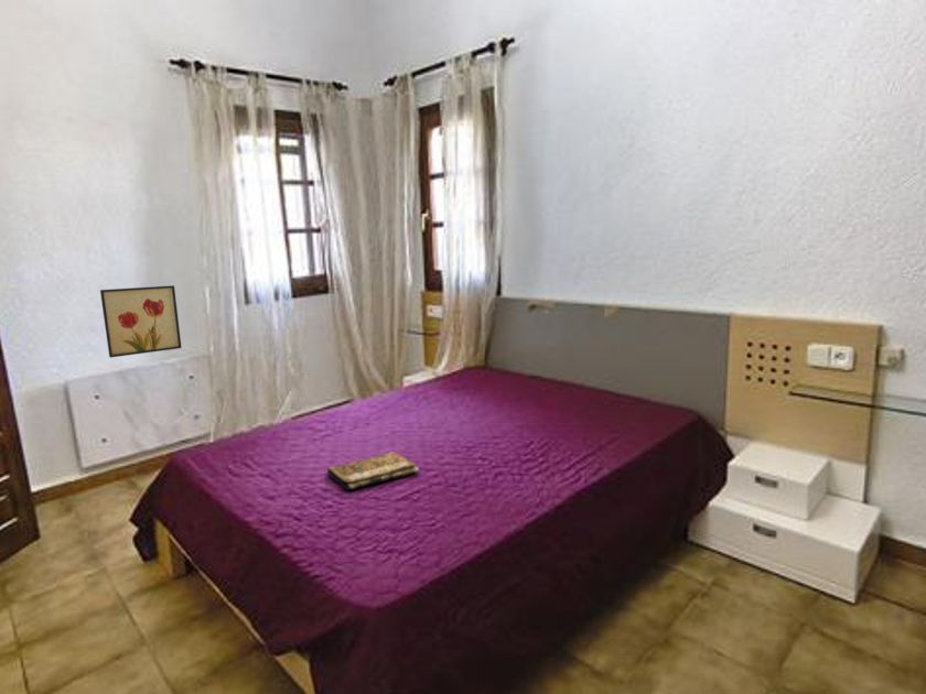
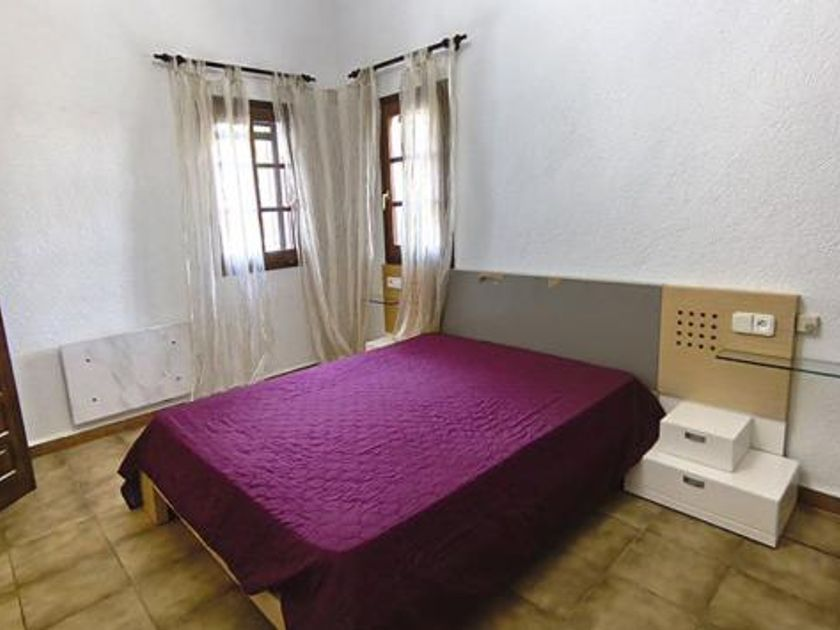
- wall art [99,284,183,359]
- book [326,451,420,491]
